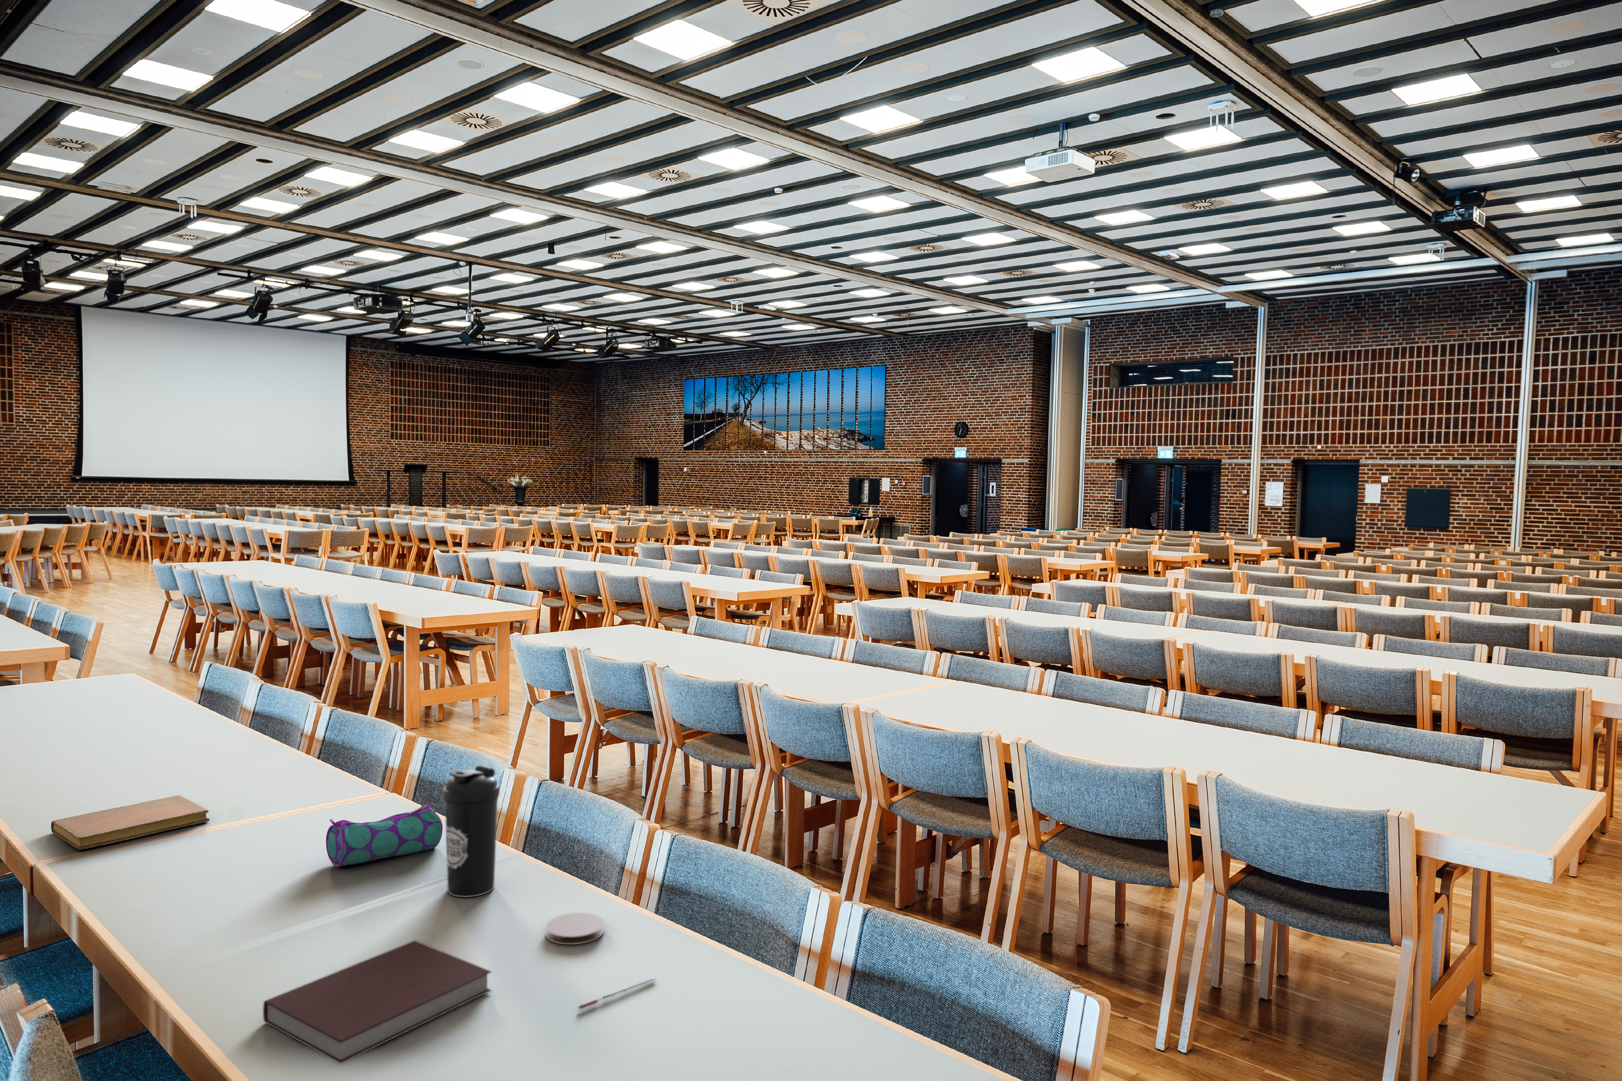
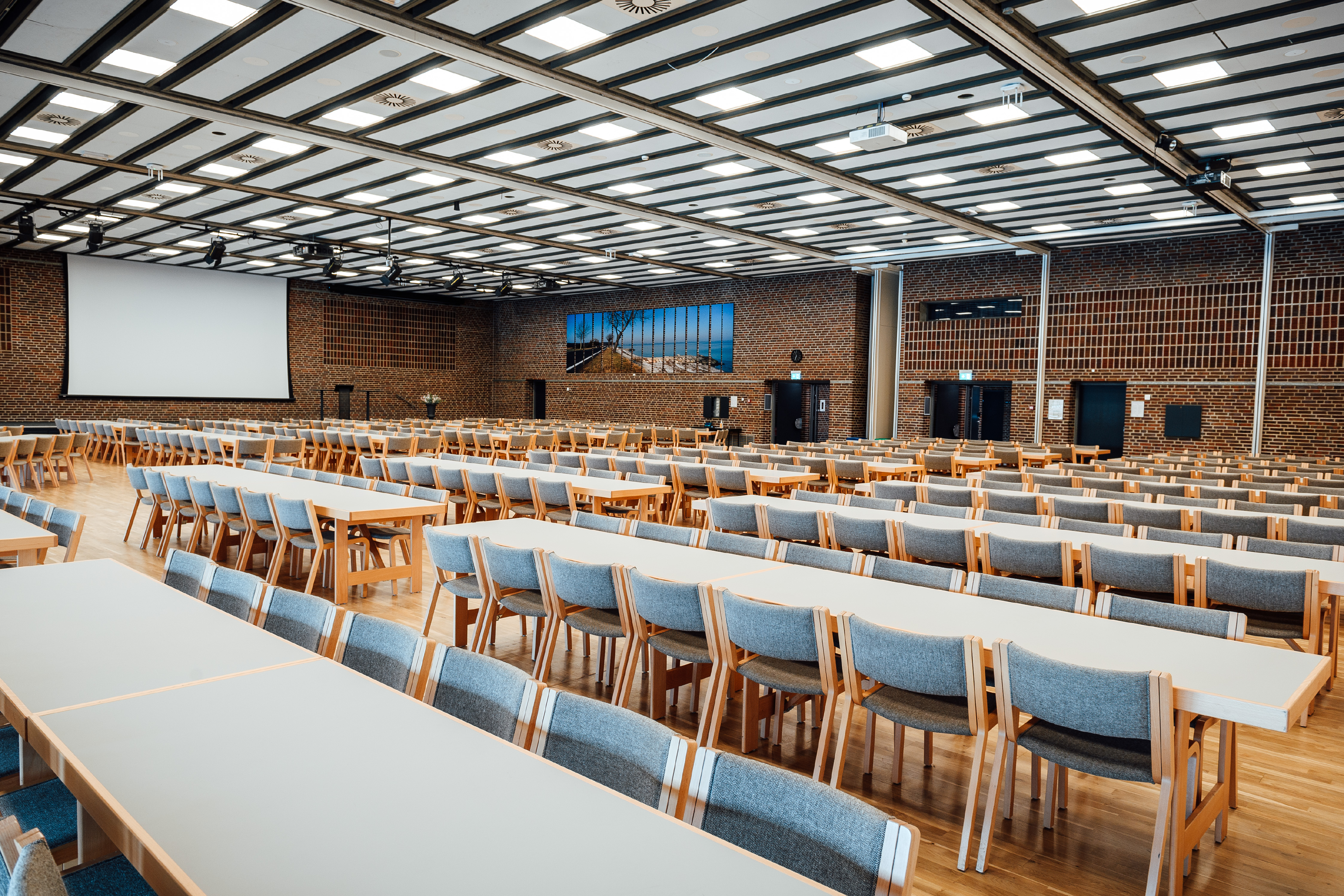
- notebook [51,795,210,851]
- water bottle [443,765,500,898]
- pen [577,977,657,1010]
- notebook [263,940,492,1064]
- pencil case [326,805,443,867]
- coaster [545,912,605,945]
